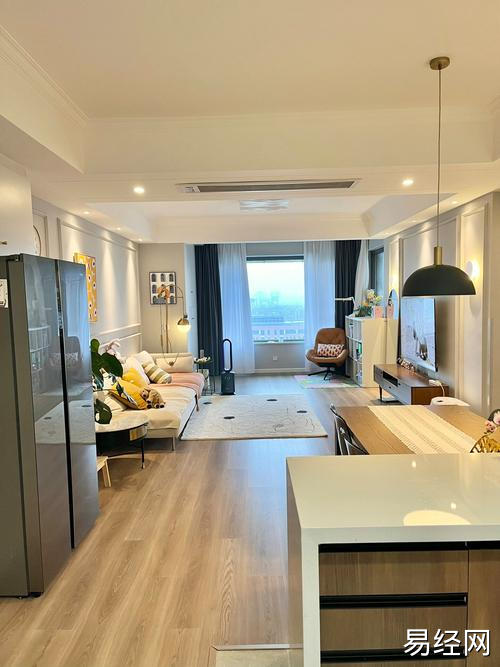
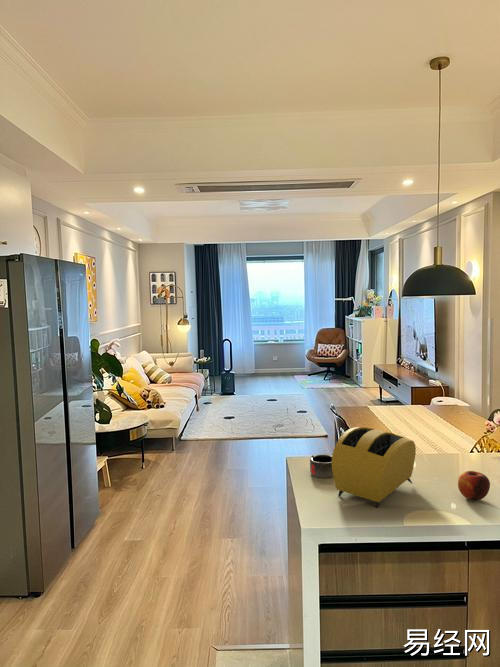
+ mug [309,454,333,479]
+ toaster [331,426,417,509]
+ apple [457,470,491,501]
